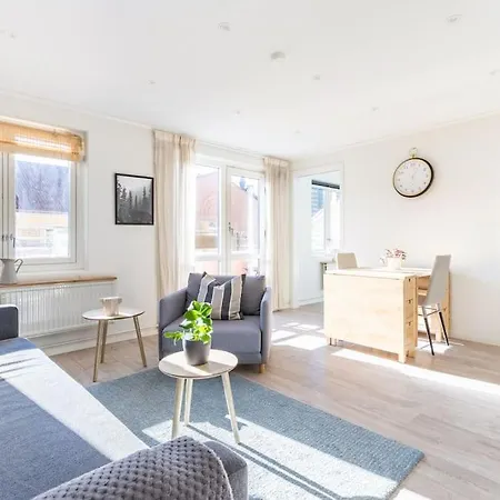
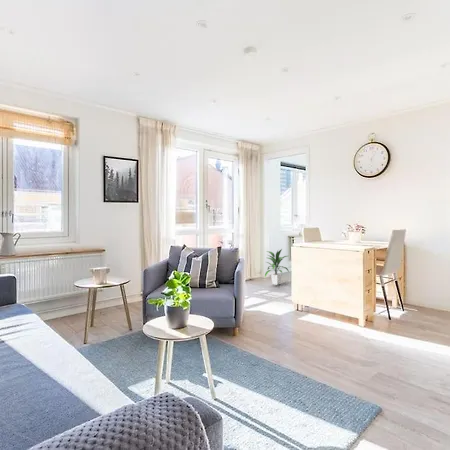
+ indoor plant [264,248,290,286]
